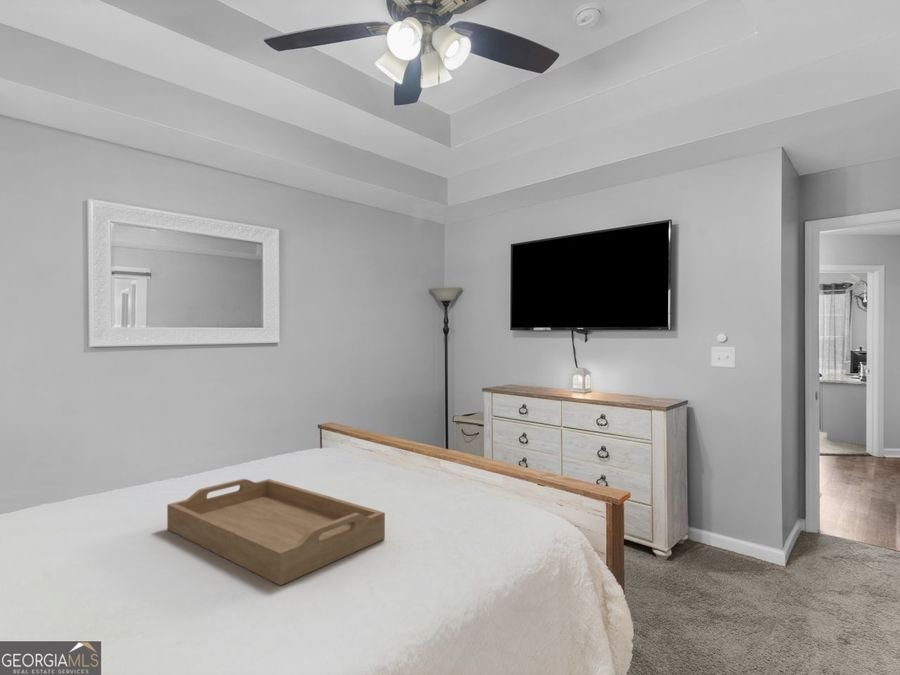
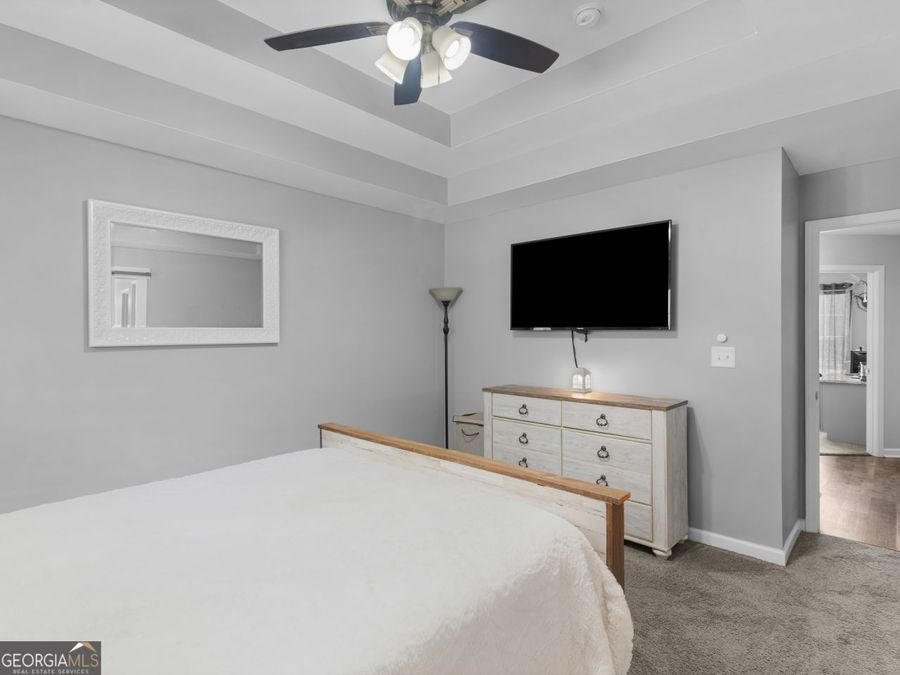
- serving tray [166,478,386,587]
